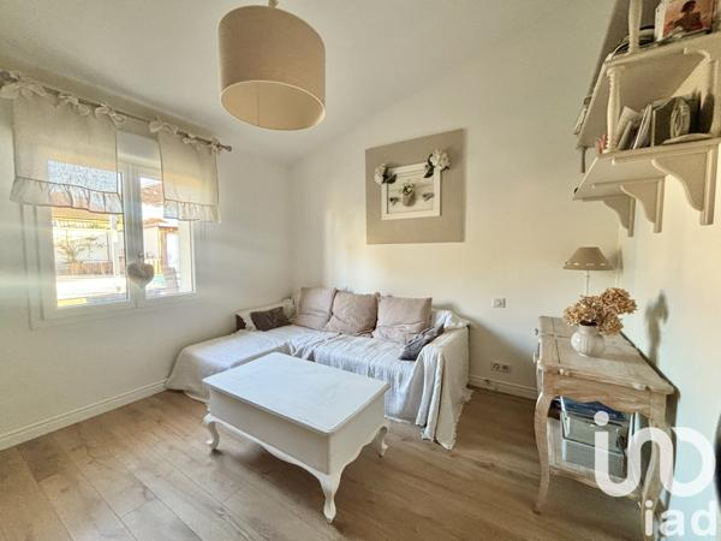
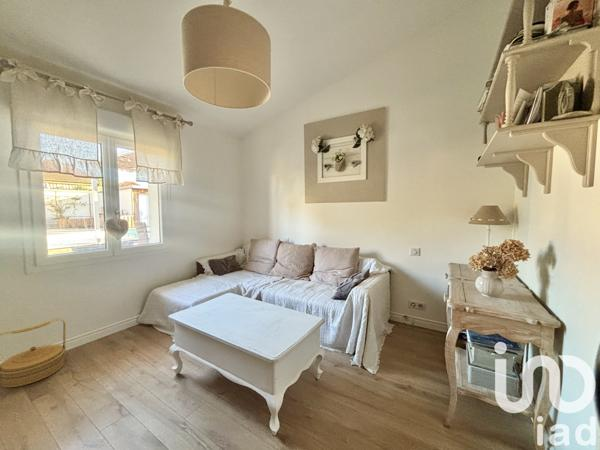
+ woven basket [0,317,67,388]
